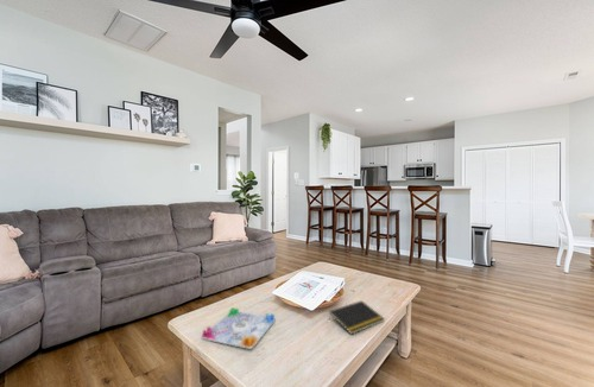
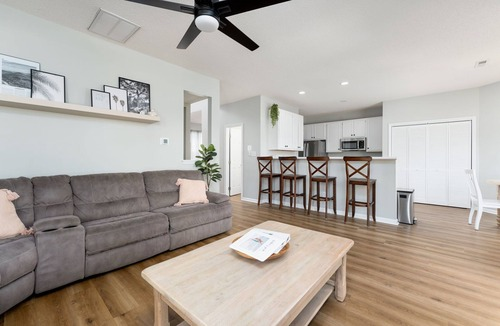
- board game [200,306,277,350]
- notepad [328,299,386,336]
